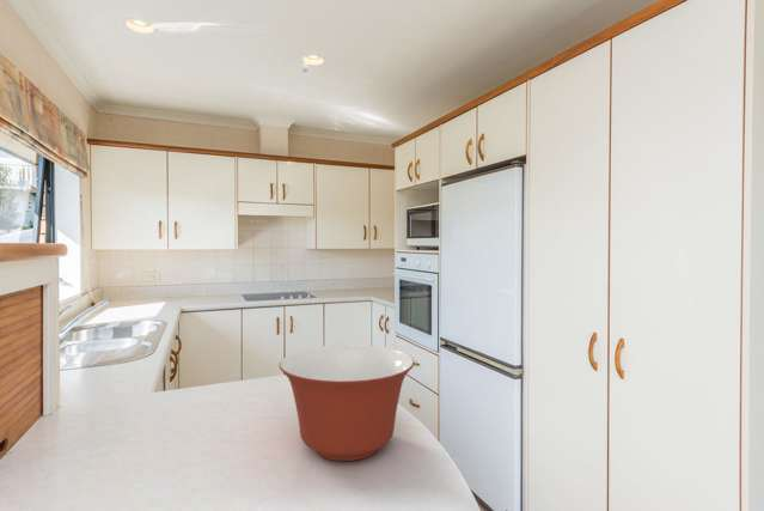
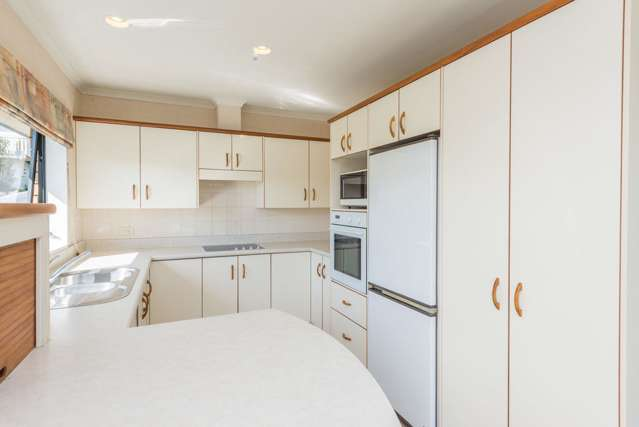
- mixing bowl [279,343,415,462]
